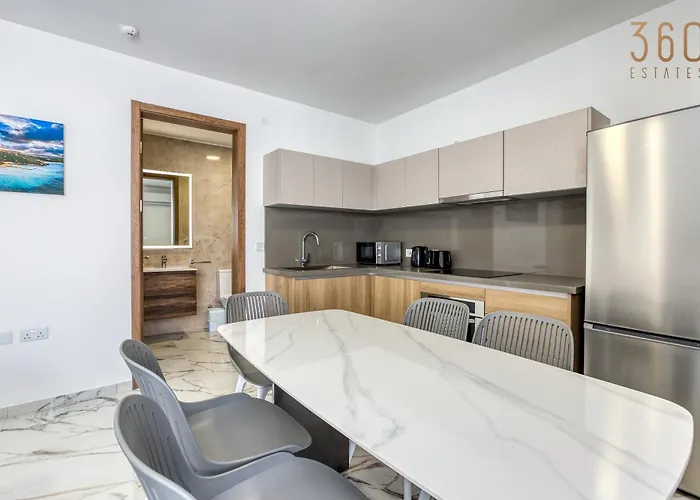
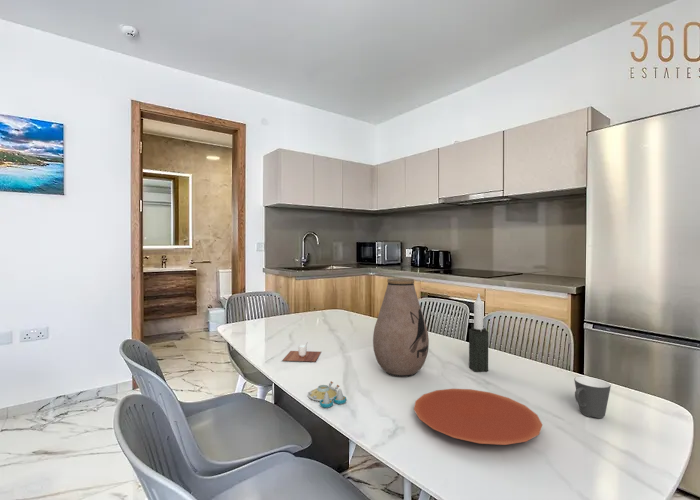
+ salt and pepper shaker set [307,380,347,409]
+ plate [413,388,543,446]
+ candle [468,292,489,373]
+ cup [281,341,322,362]
+ vase [372,277,430,378]
+ cup [573,376,612,419]
